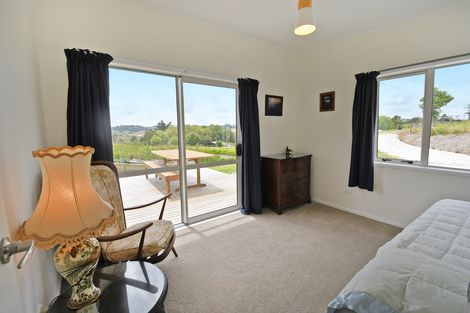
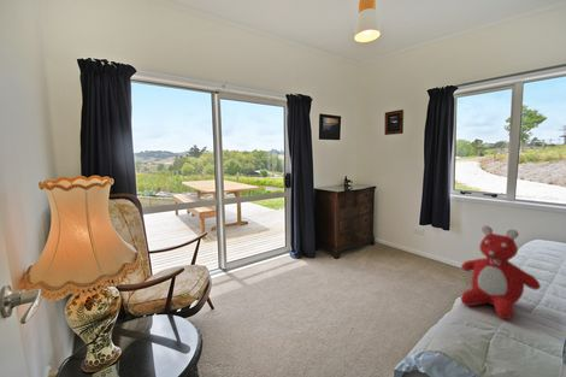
+ teddy bear [460,225,542,320]
